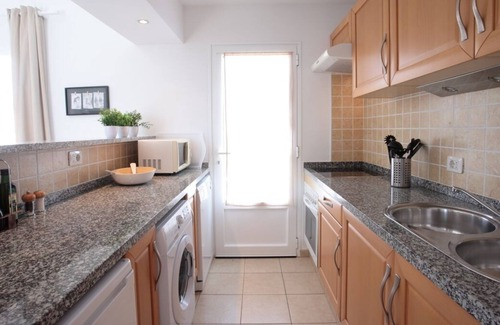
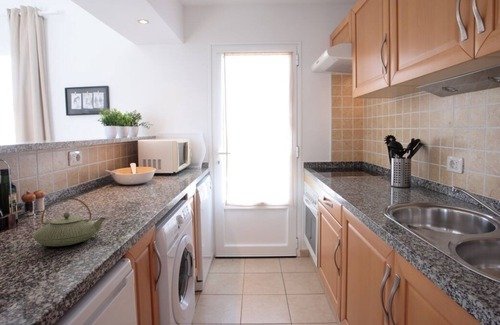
+ teapot [32,196,107,247]
